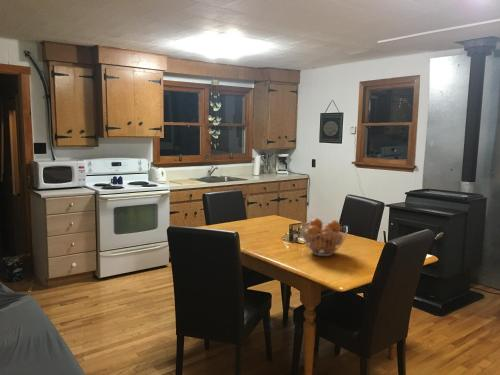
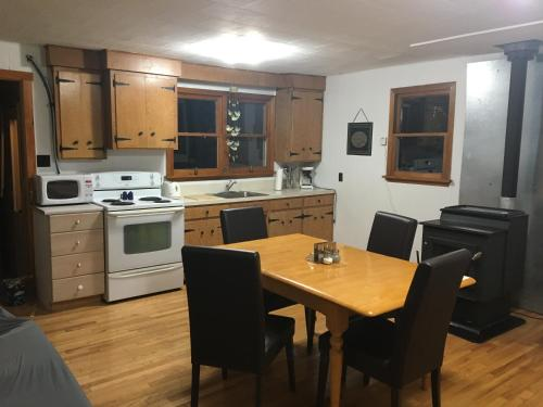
- fruit basket [299,217,349,257]
